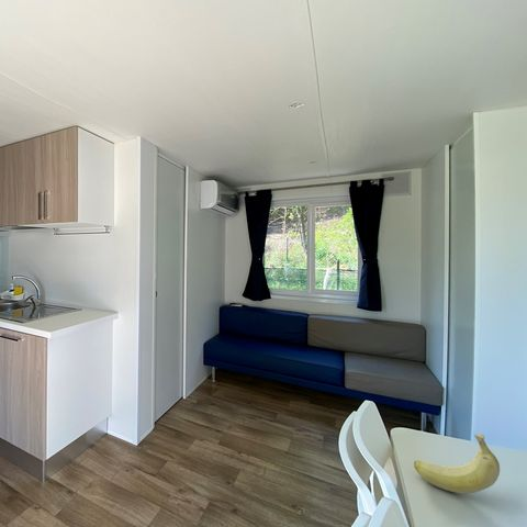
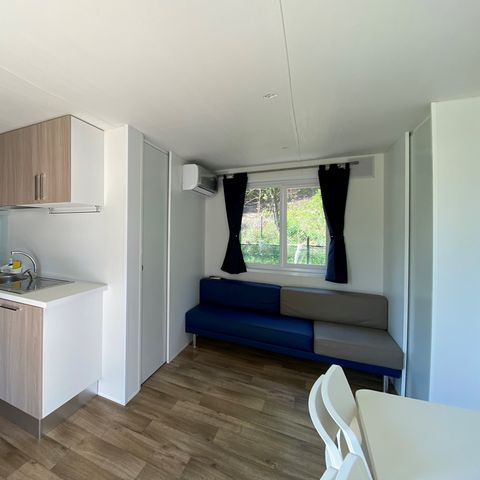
- banana [413,433,501,494]
